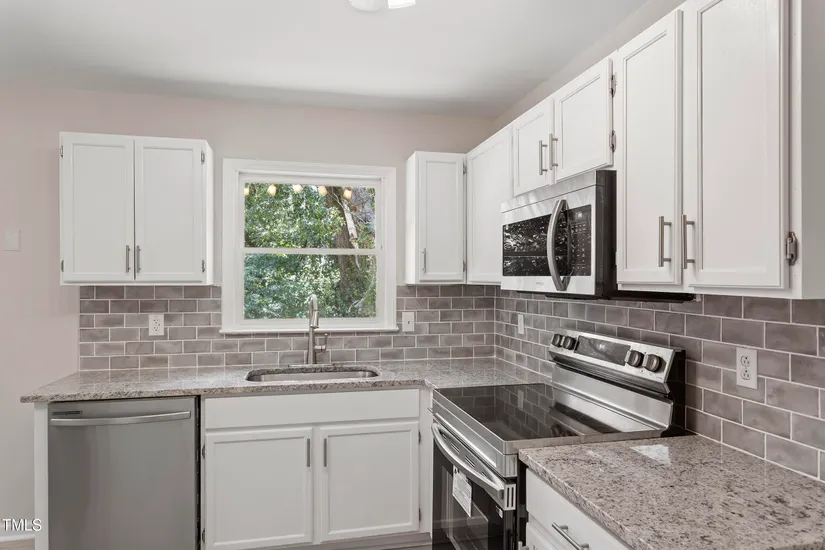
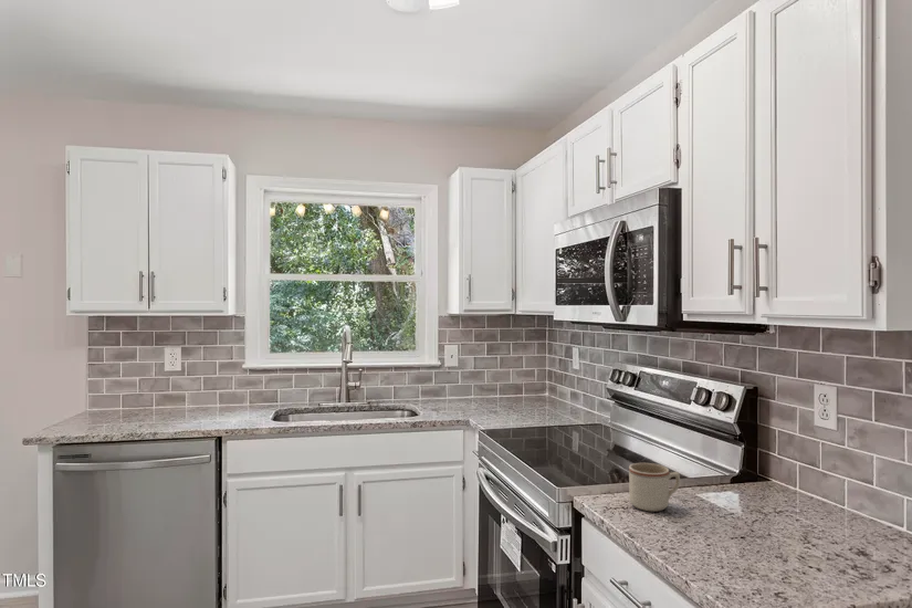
+ mug [628,462,681,513]
